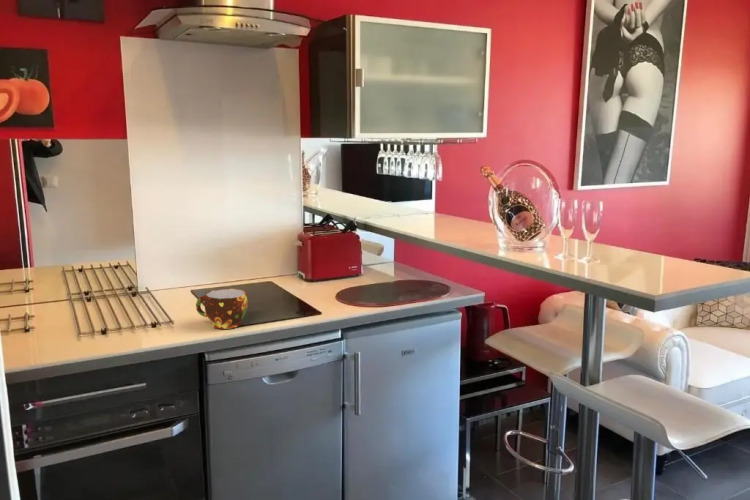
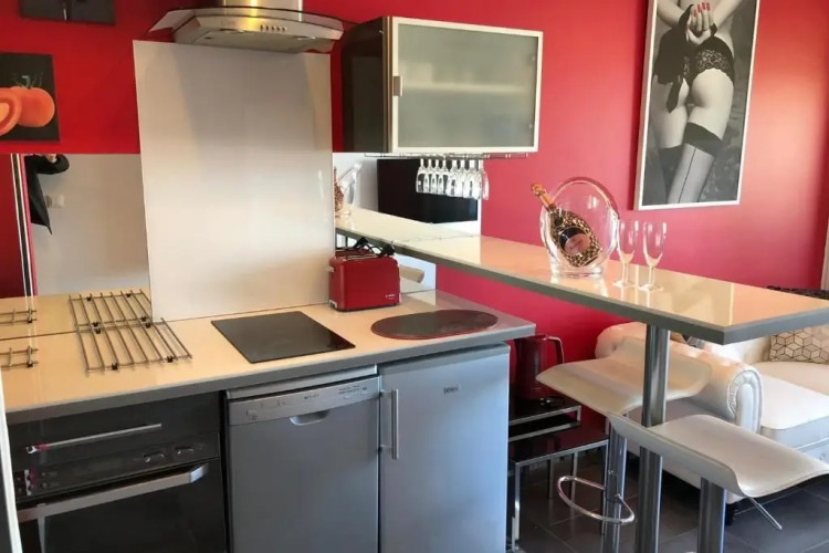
- cup [195,288,248,330]
